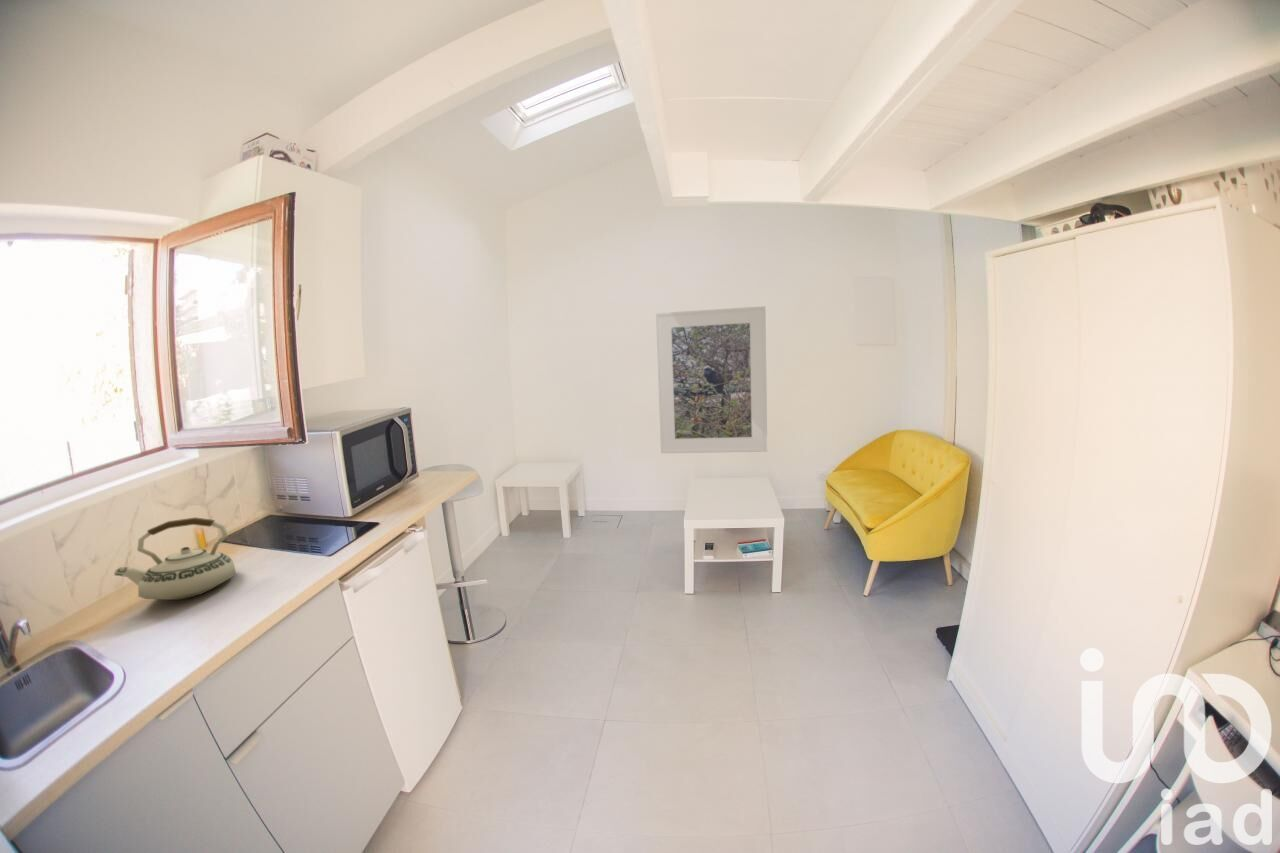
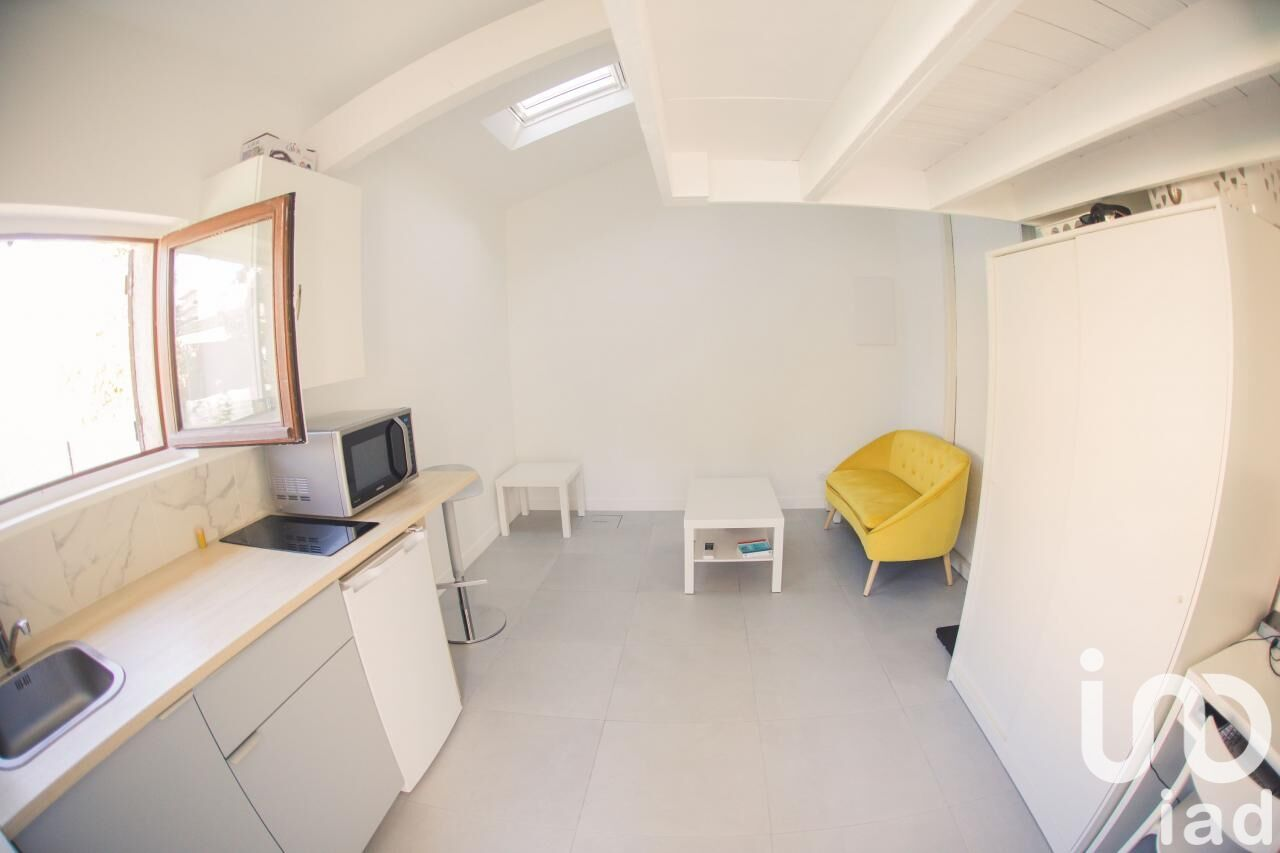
- teakettle [113,516,237,601]
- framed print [655,305,768,454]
